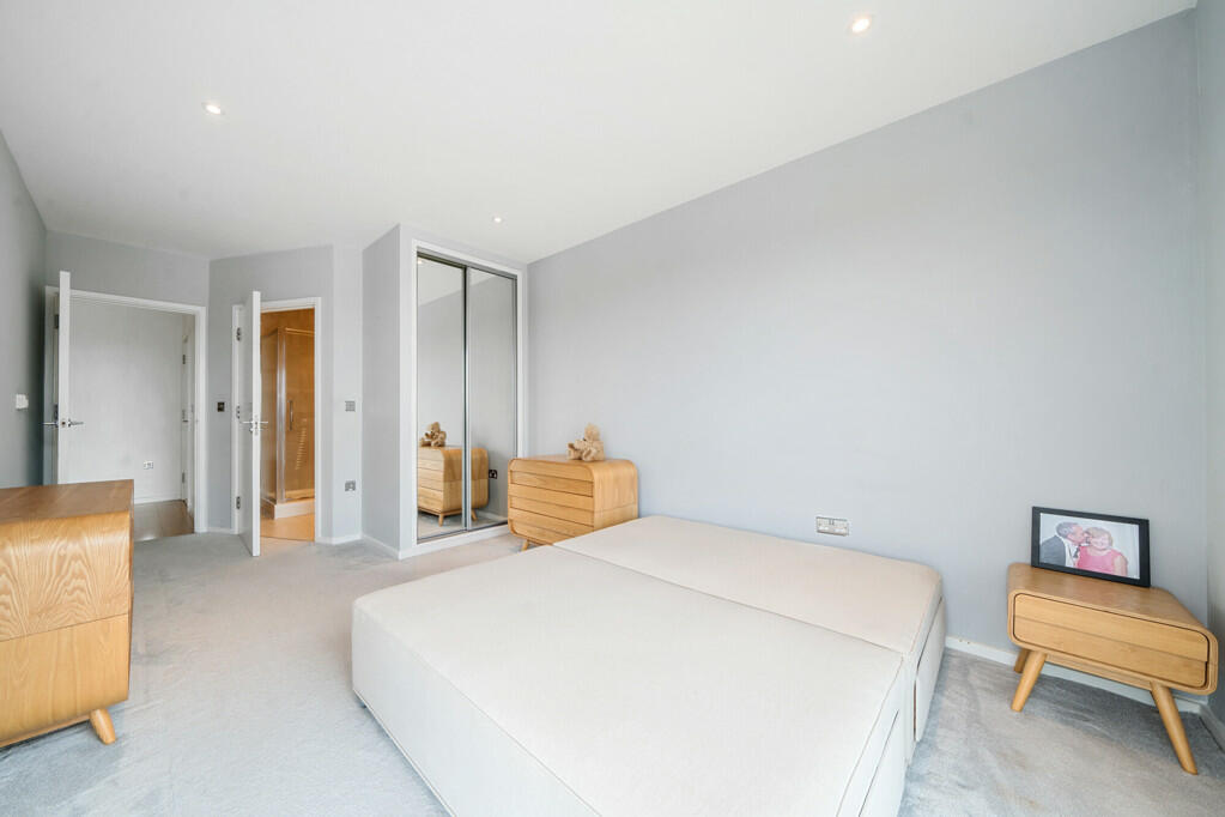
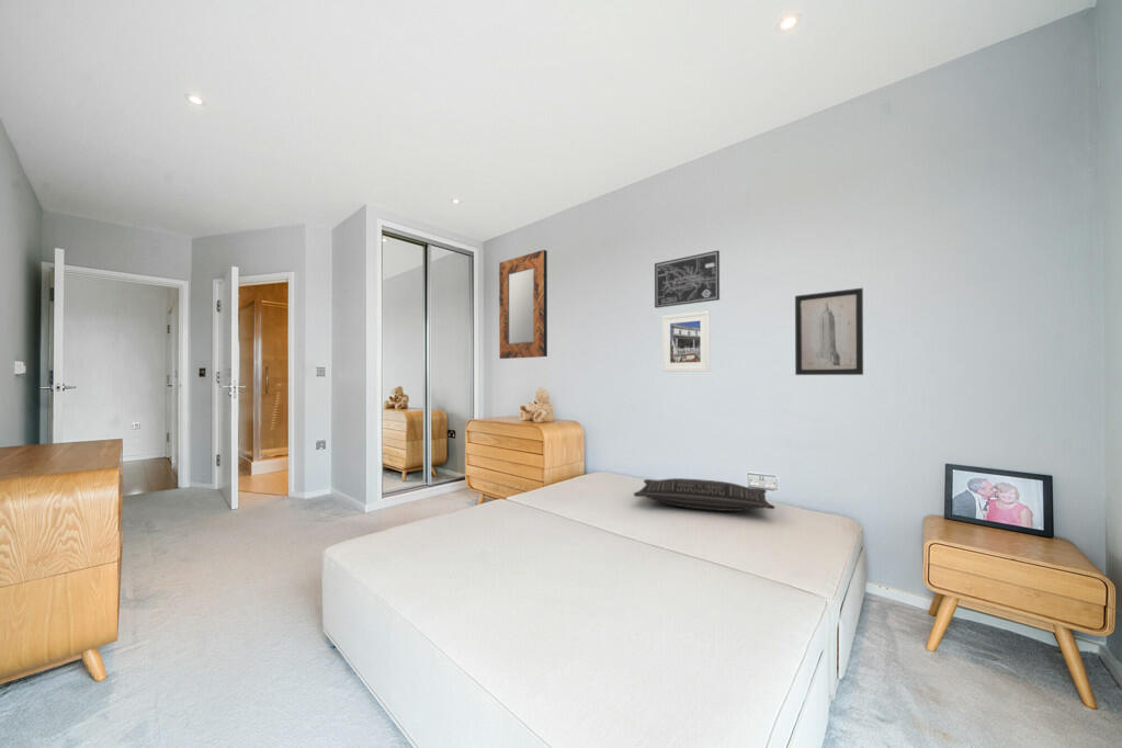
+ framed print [661,309,712,373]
+ home mirror [498,249,548,360]
+ wall art [794,287,864,376]
+ pillow [633,477,777,512]
+ wall art [654,249,721,309]
